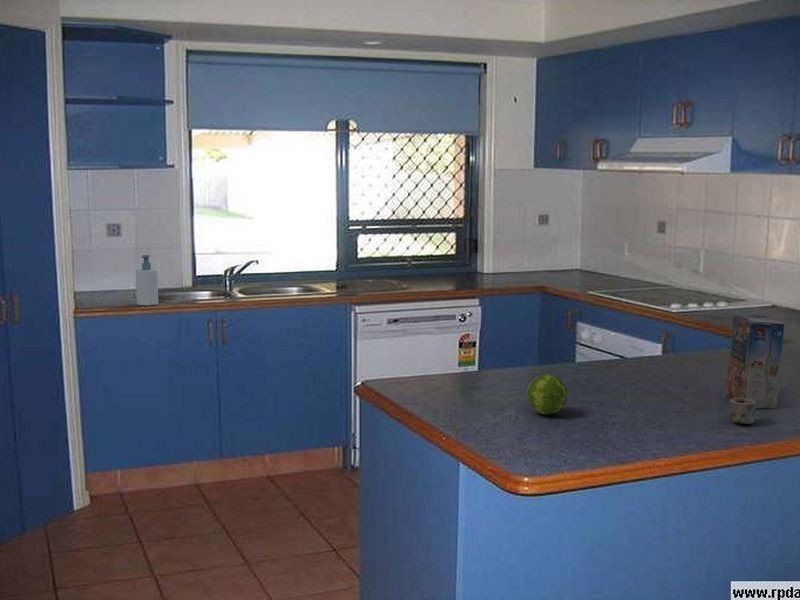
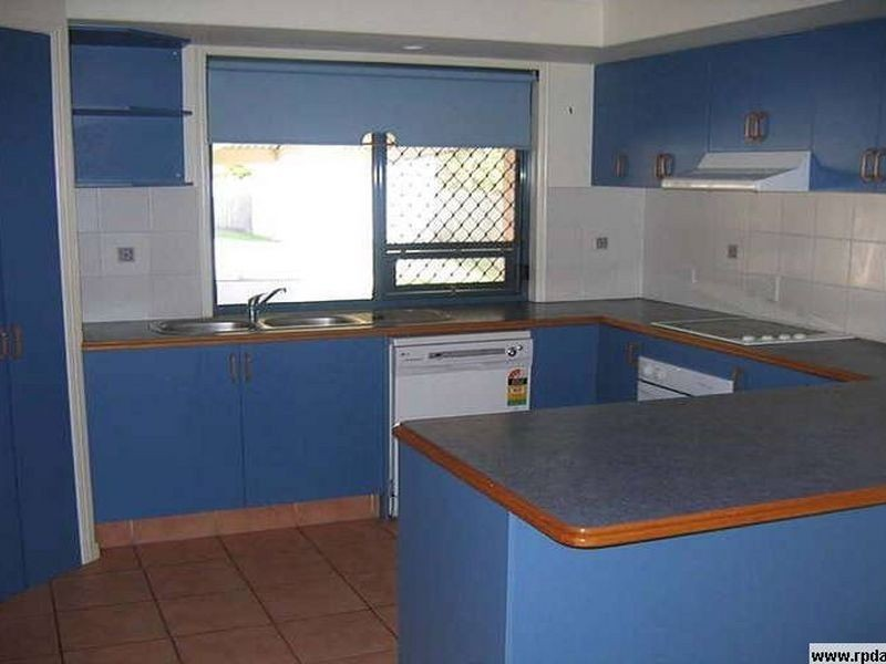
- soap bottle [135,254,159,307]
- cereal box [725,314,785,425]
- fruit [526,374,568,415]
